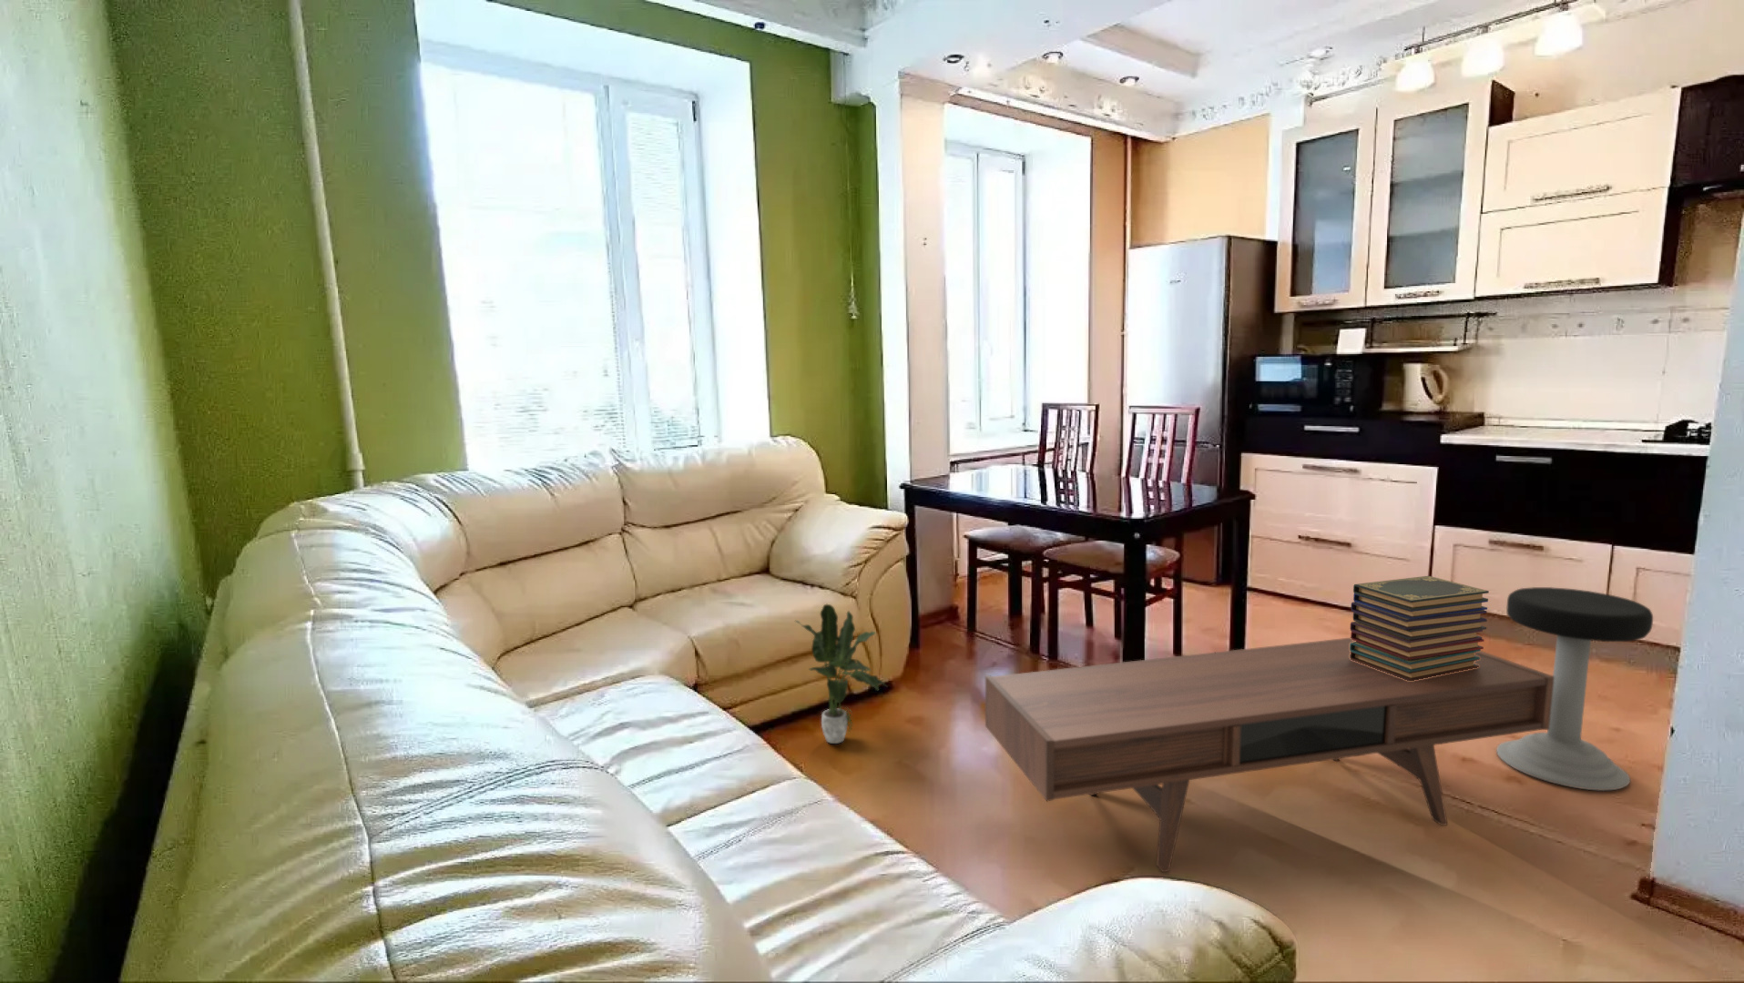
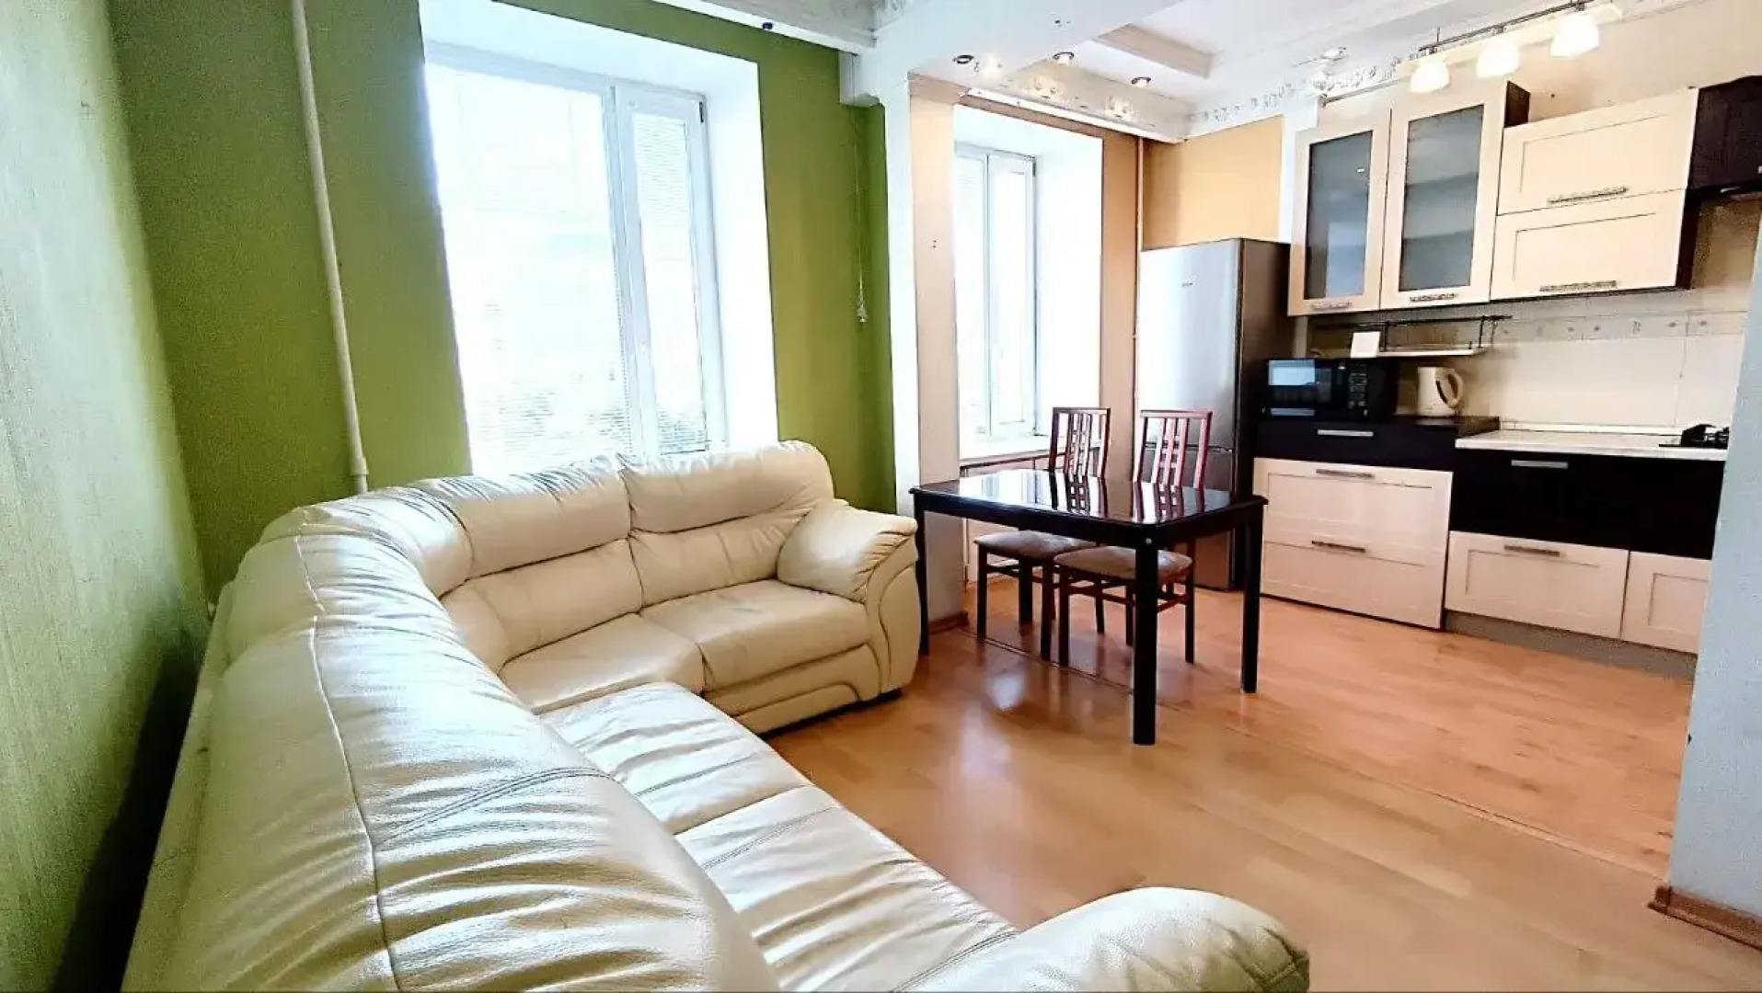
- coffee table [985,637,1555,873]
- stool [1495,587,1654,791]
- potted plant [794,603,888,745]
- book stack [1350,575,1490,681]
